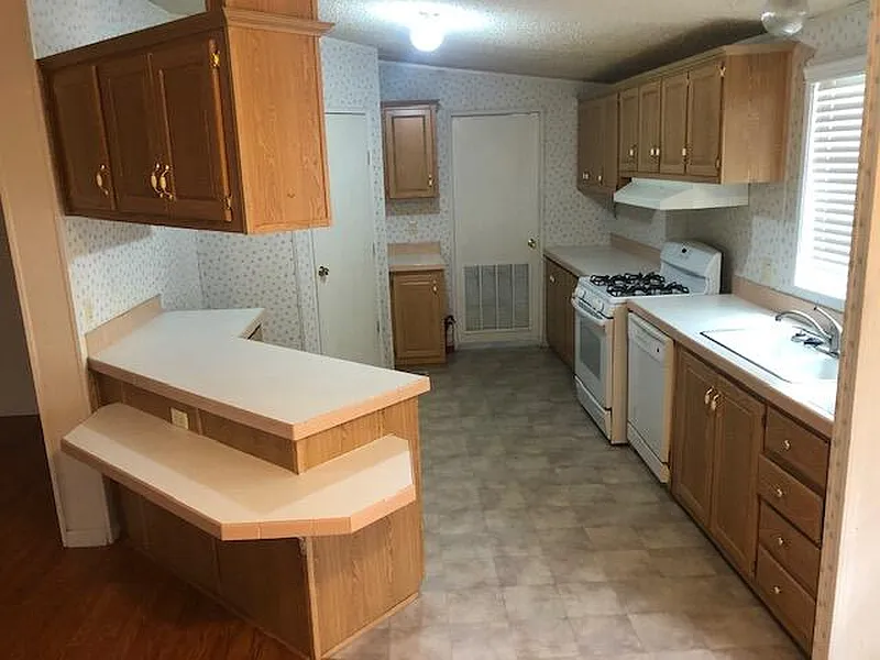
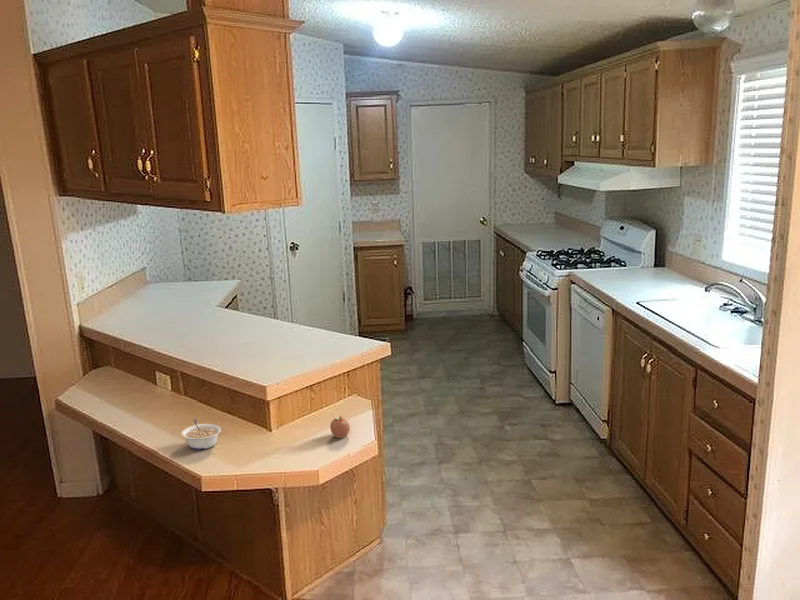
+ legume [180,418,222,450]
+ fruit [329,413,351,439]
